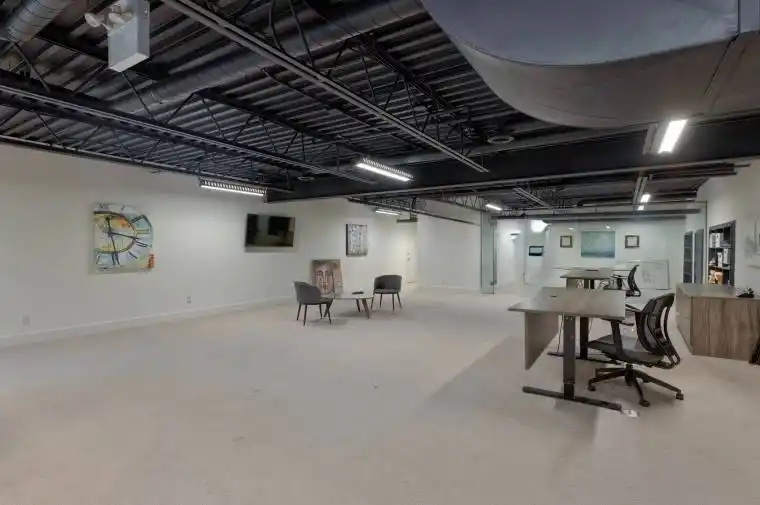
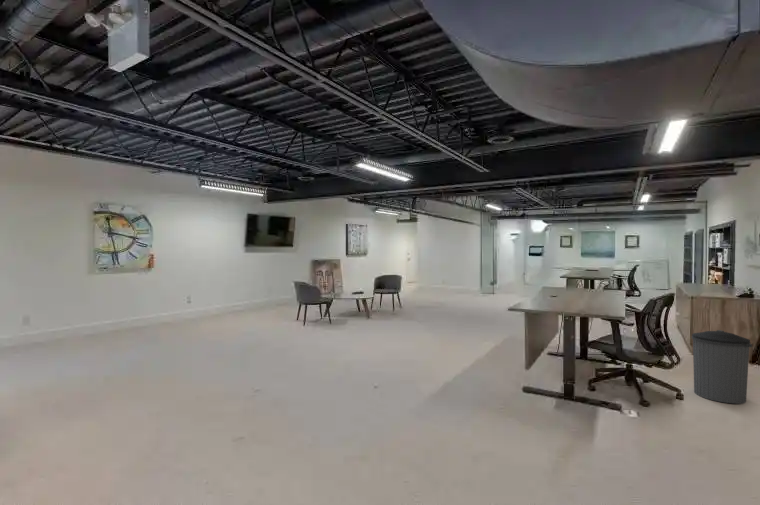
+ trash can [691,329,753,405]
